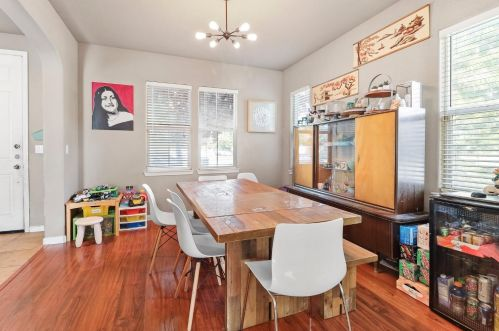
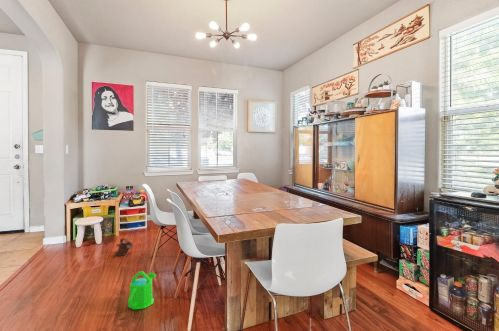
+ watering can [127,270,157,311]
+ plush toy [114,237,134,257]
